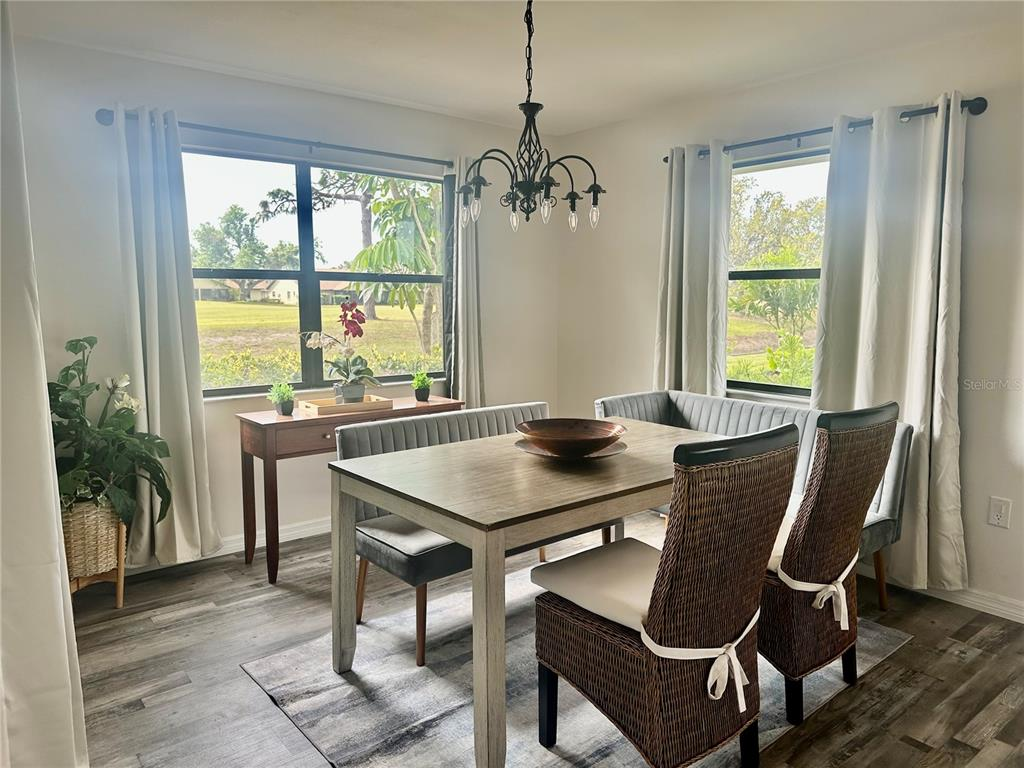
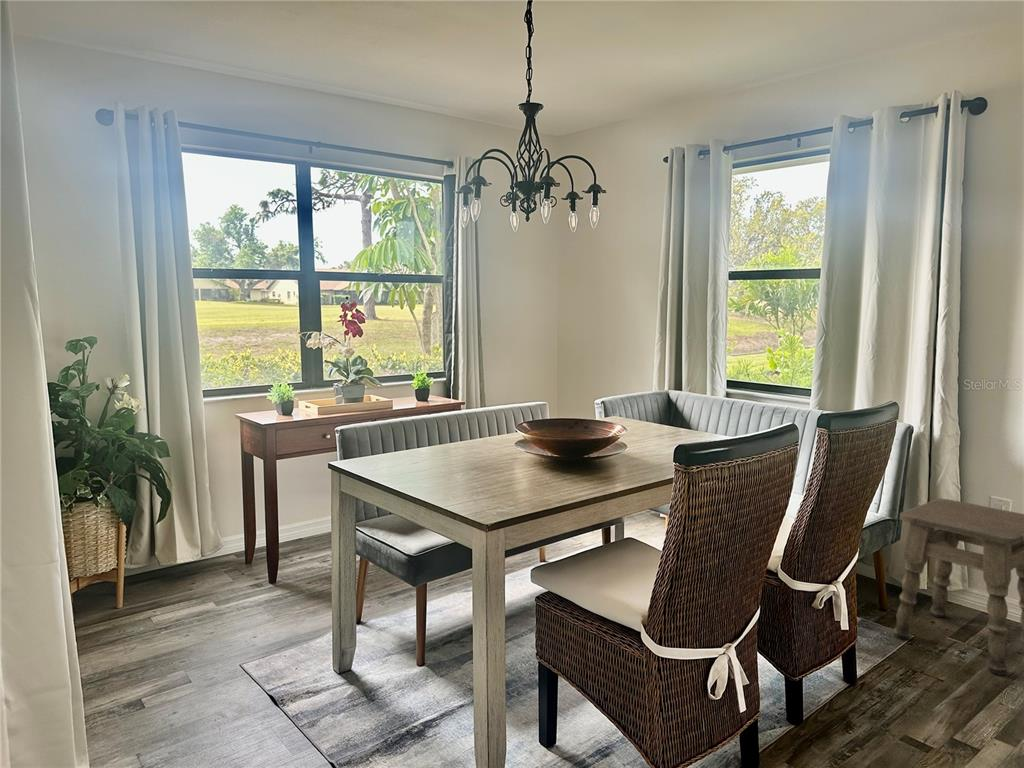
+ side table [893,498,1024,676]
